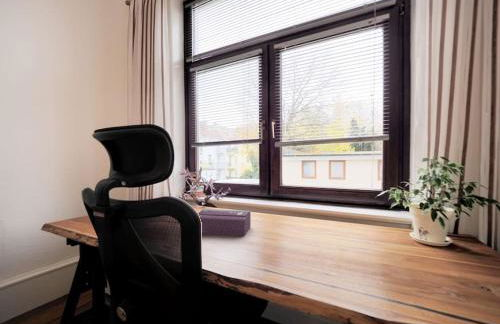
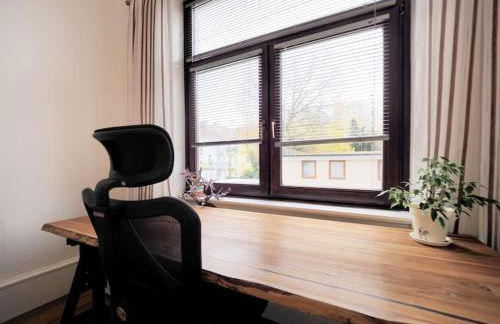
- tissue box [197,208,252,237]
